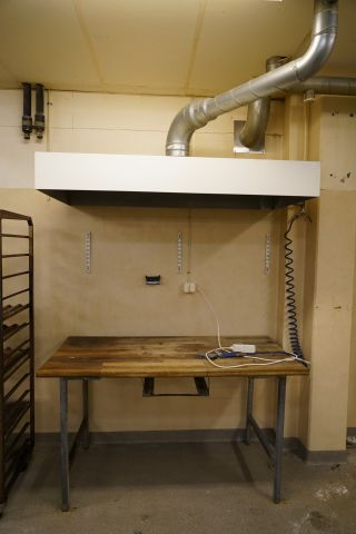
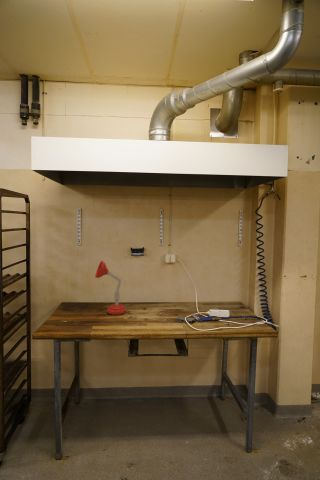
+ desk lamp [94,260,127,316]
